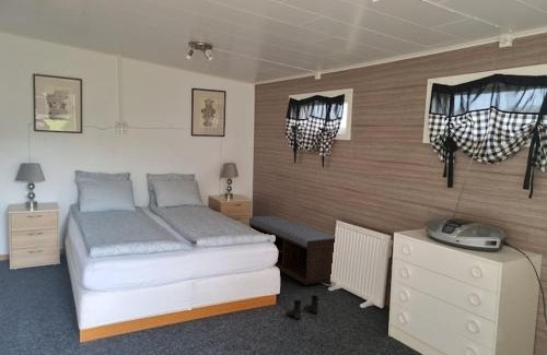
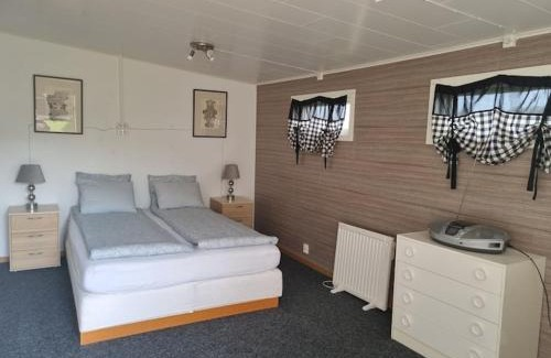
- bench [248,215,336,286]
- boots [286,295,319,320]
